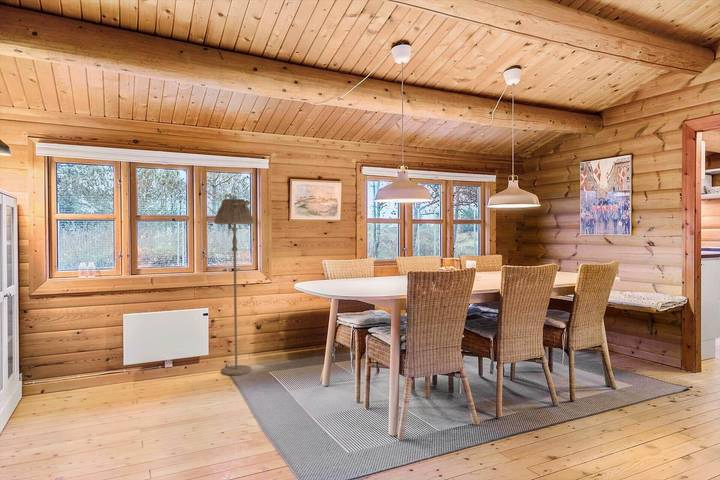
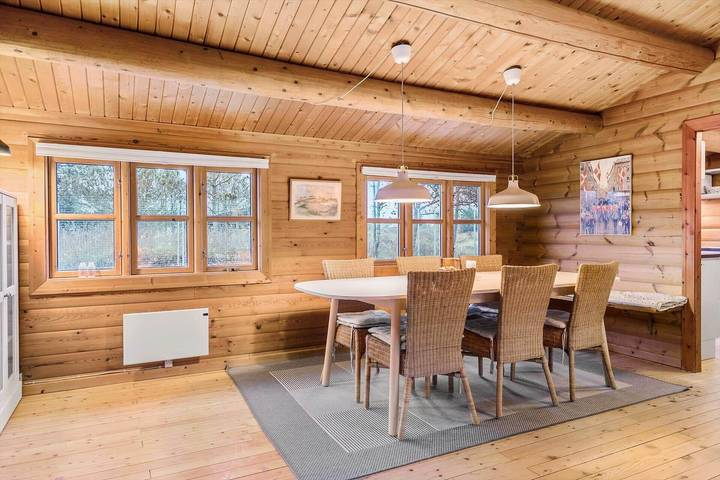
- floor lamp [213,198,255,376]
